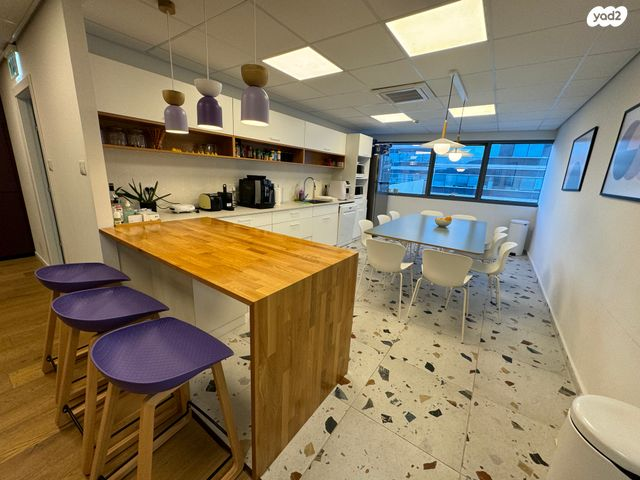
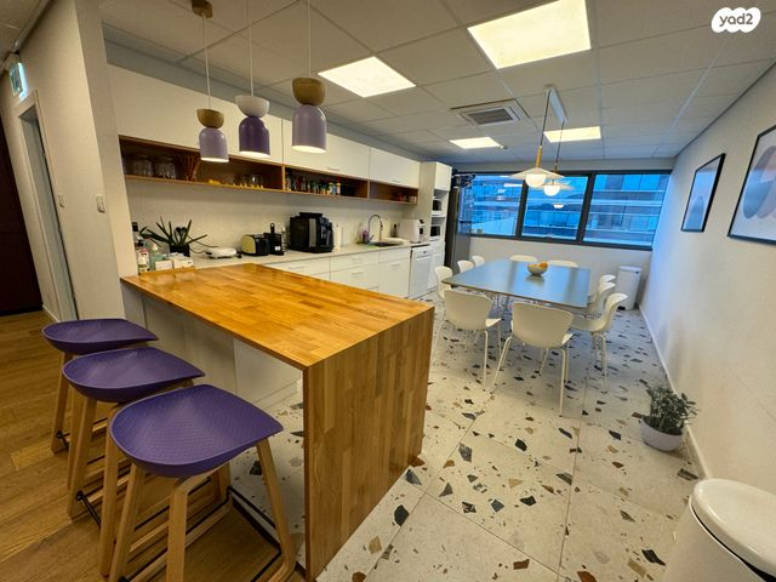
+ potted plant [639,383,701,452]
